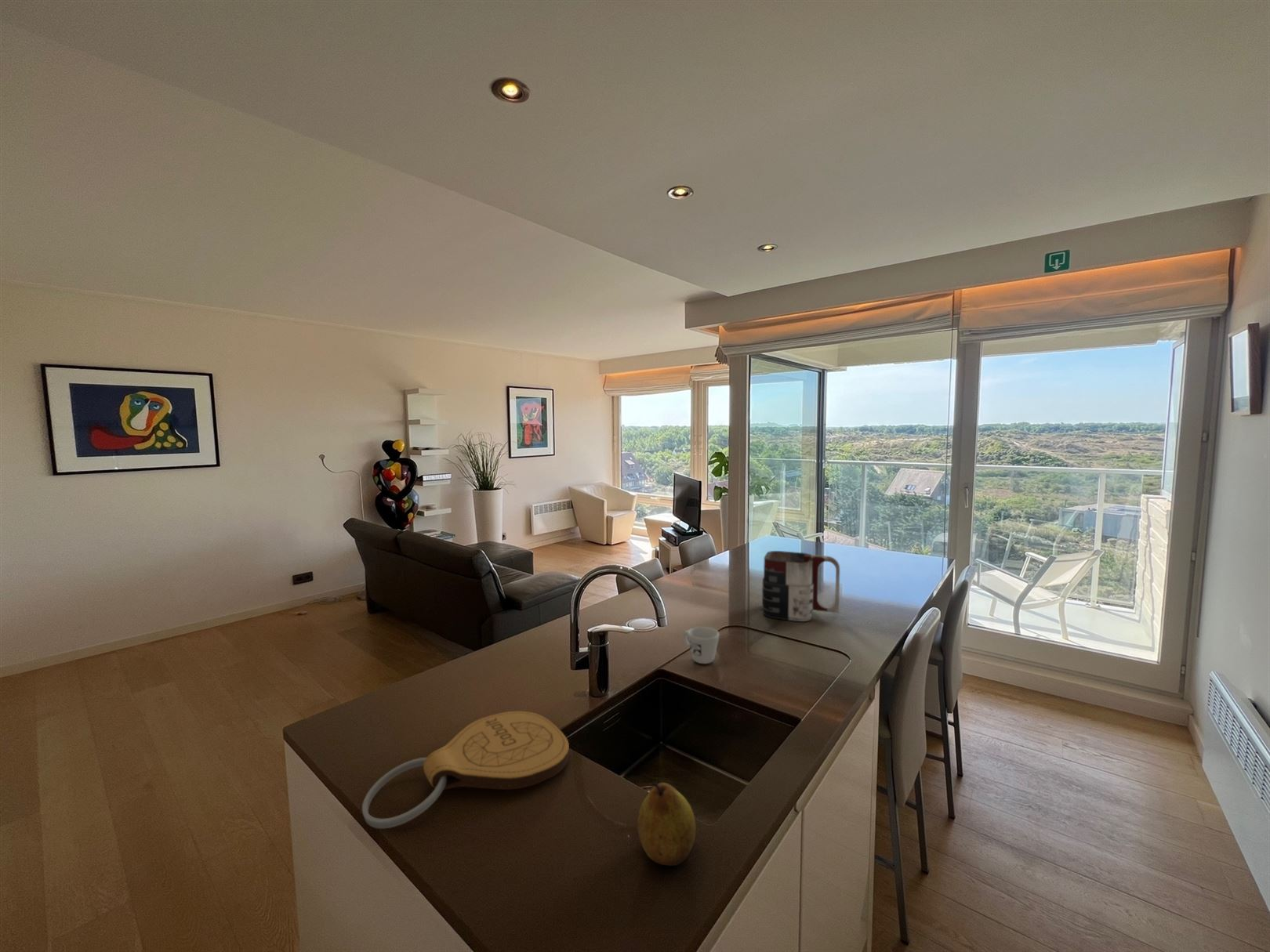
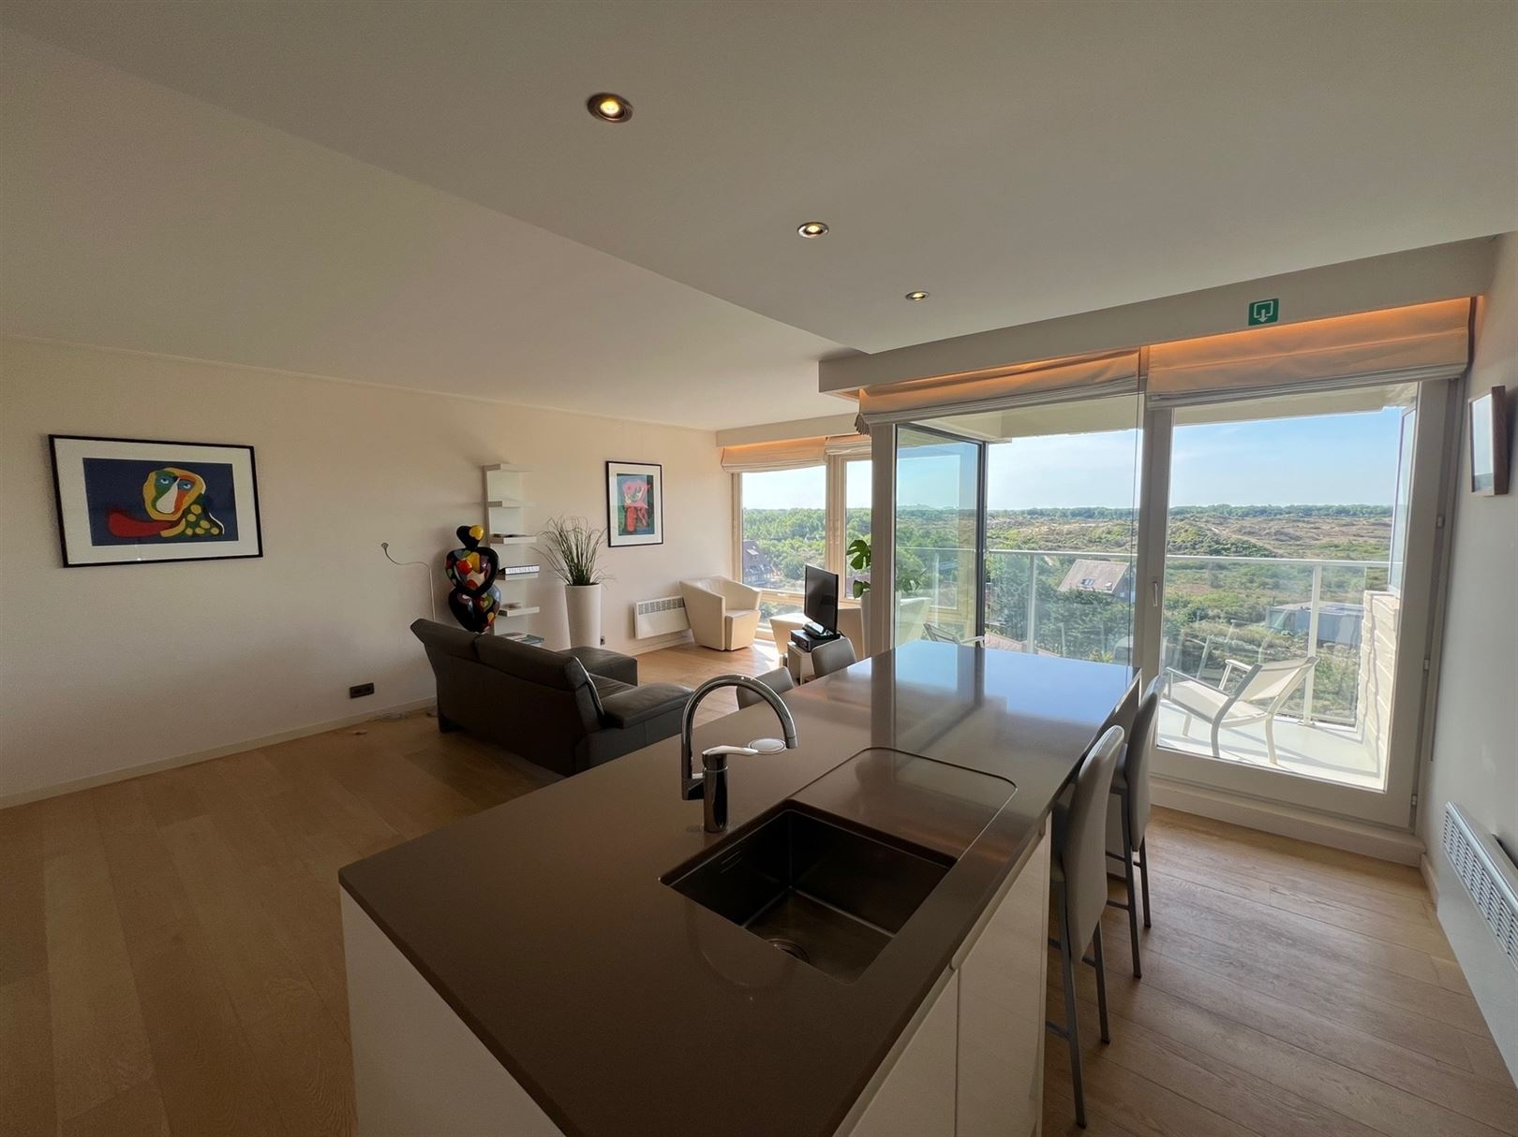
- mug [682,626,720,664]
- key chain [361,711,570,829]
- mug [761,550,840,622]
- fruit [637,781,696,867]
